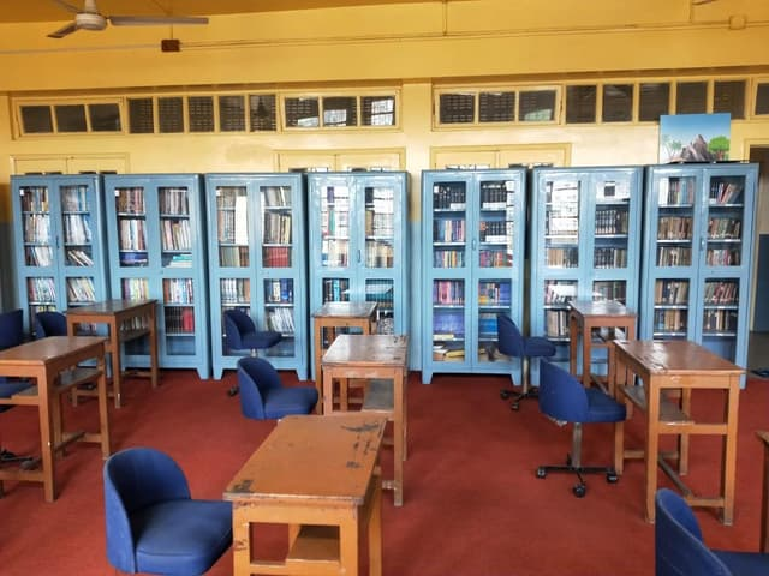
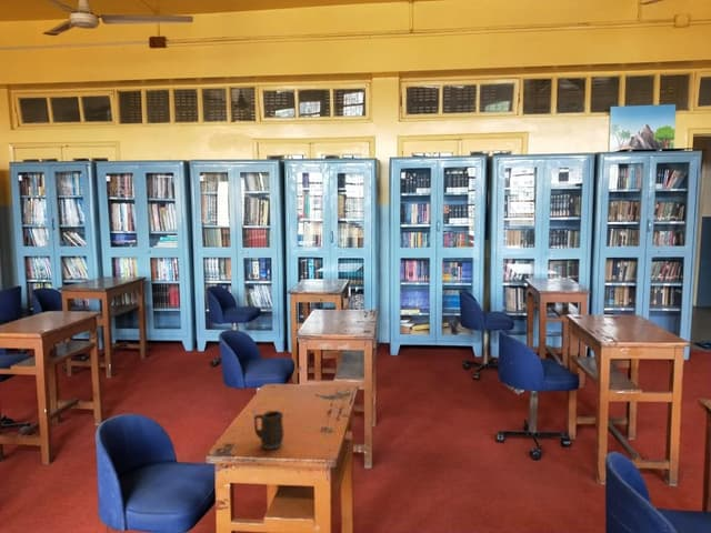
+ mug [253,410,286,451]
